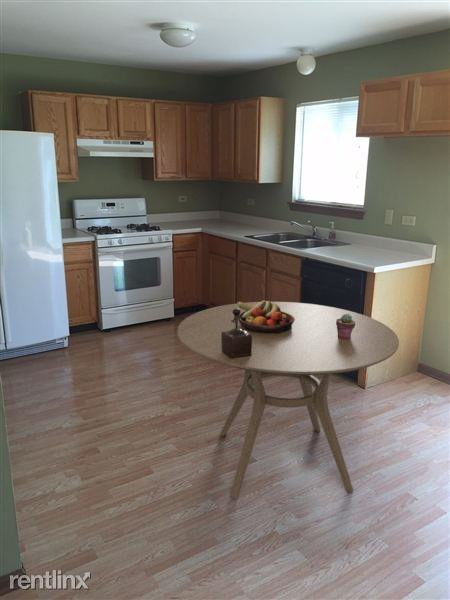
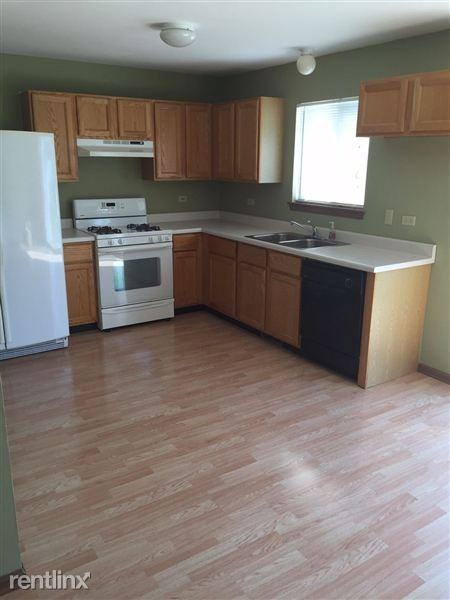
- dining table [176,301,400,500]
- potted succulent [336,314,355,339]
- fruit bowl [236,299,295,334]
- pepper mill [222,309,252,359]
